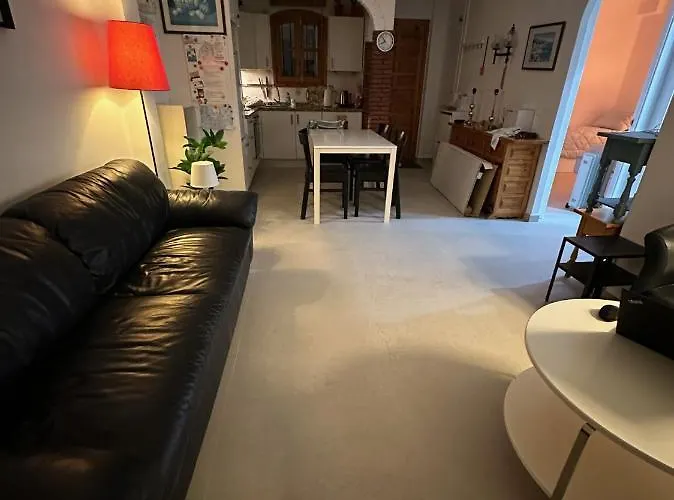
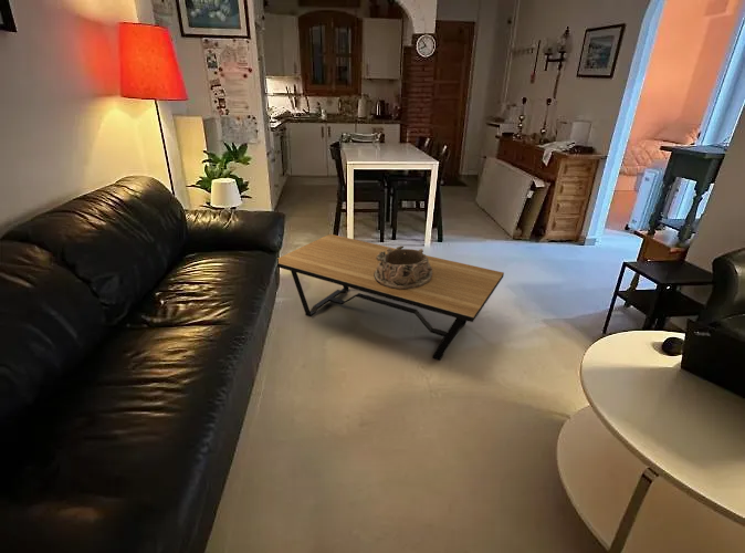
+ coffee table [276,233,505,362]
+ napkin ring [374,244,432,289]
